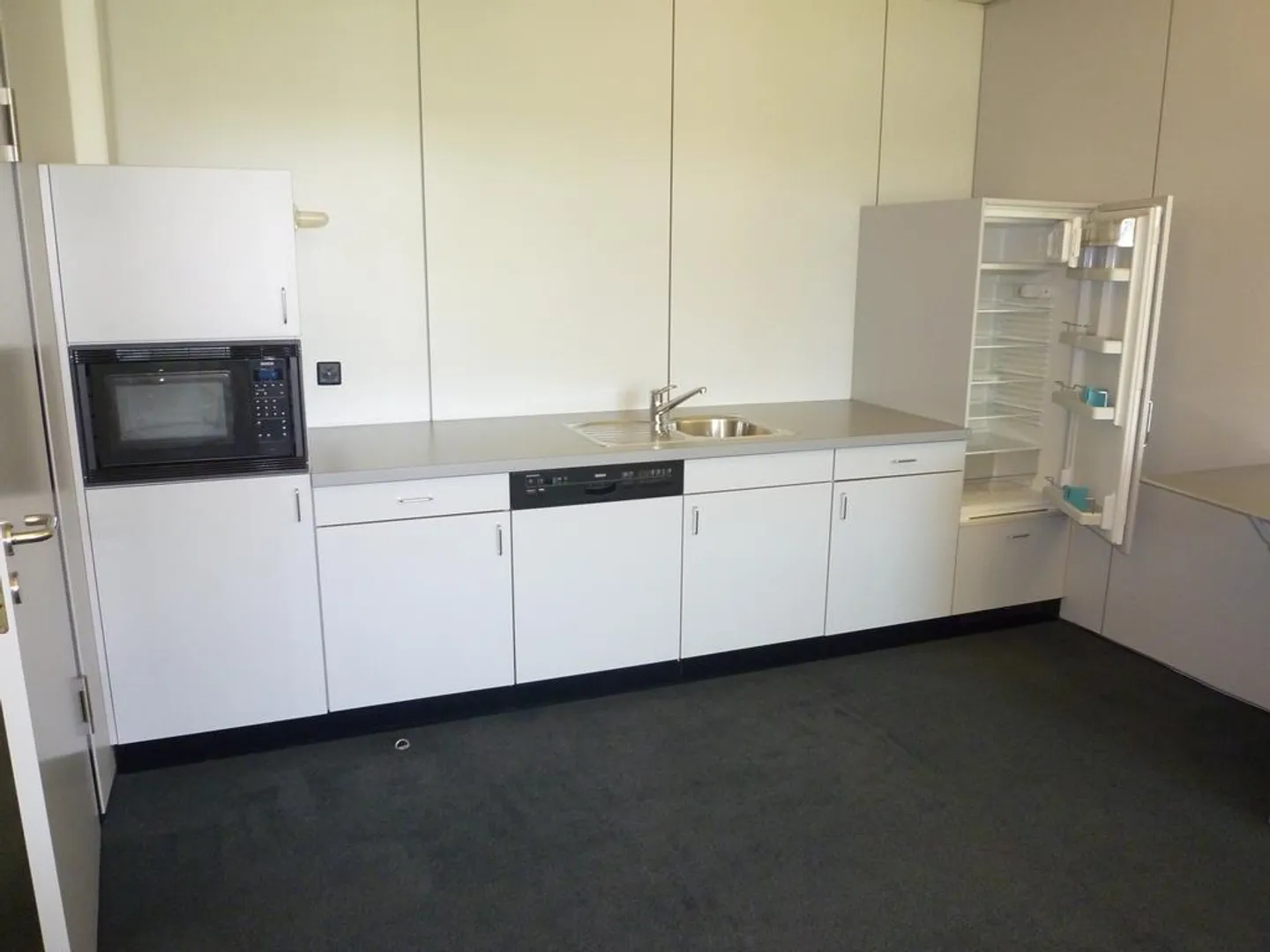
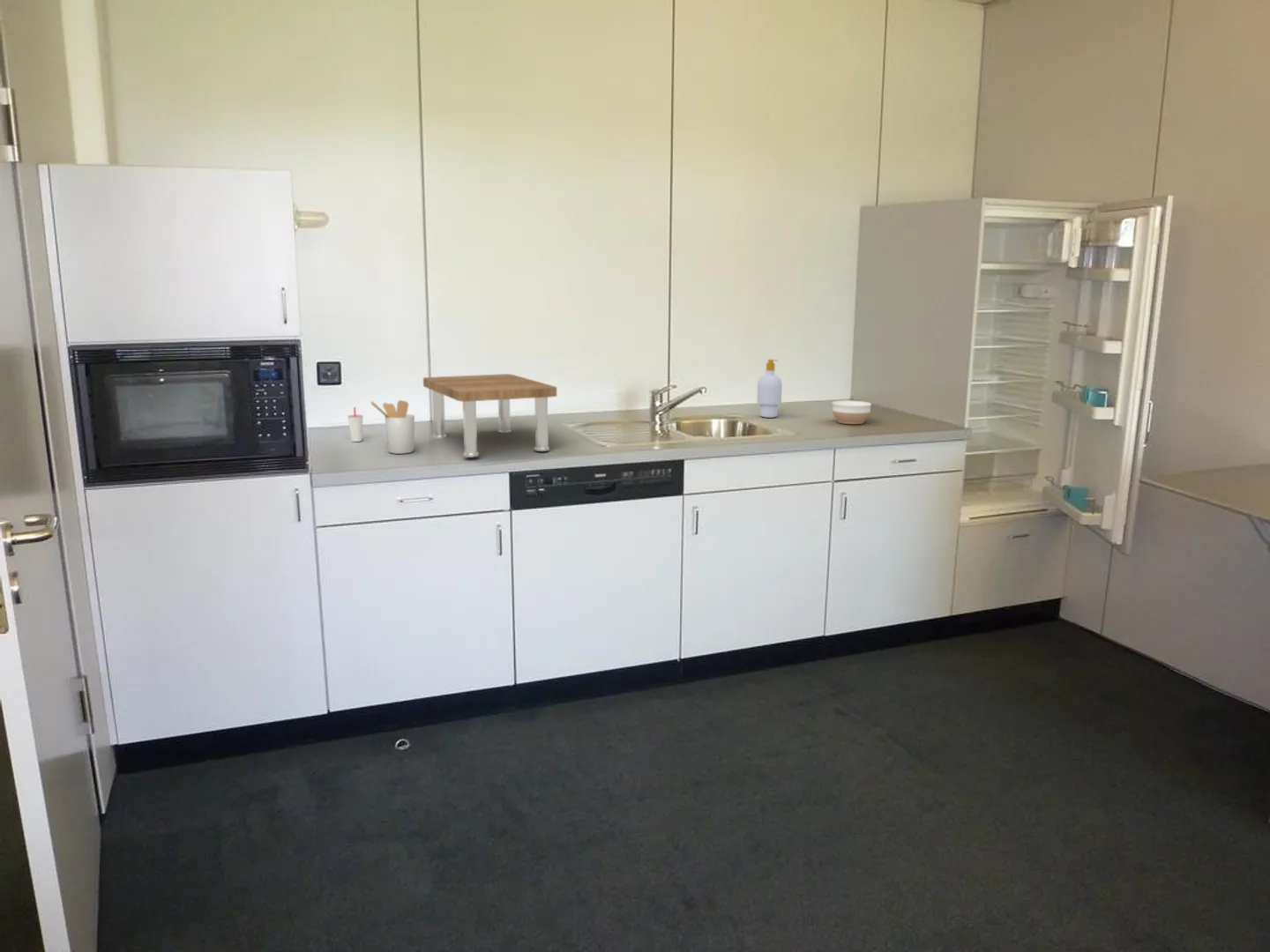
+ bowl [831,399,872,425]
+ soap bottle [756,359,783,419]
+ cup [347,406,364,443]
+ cutting board [422,373,557,457]
+ utensil holder [370,399,415,455]
